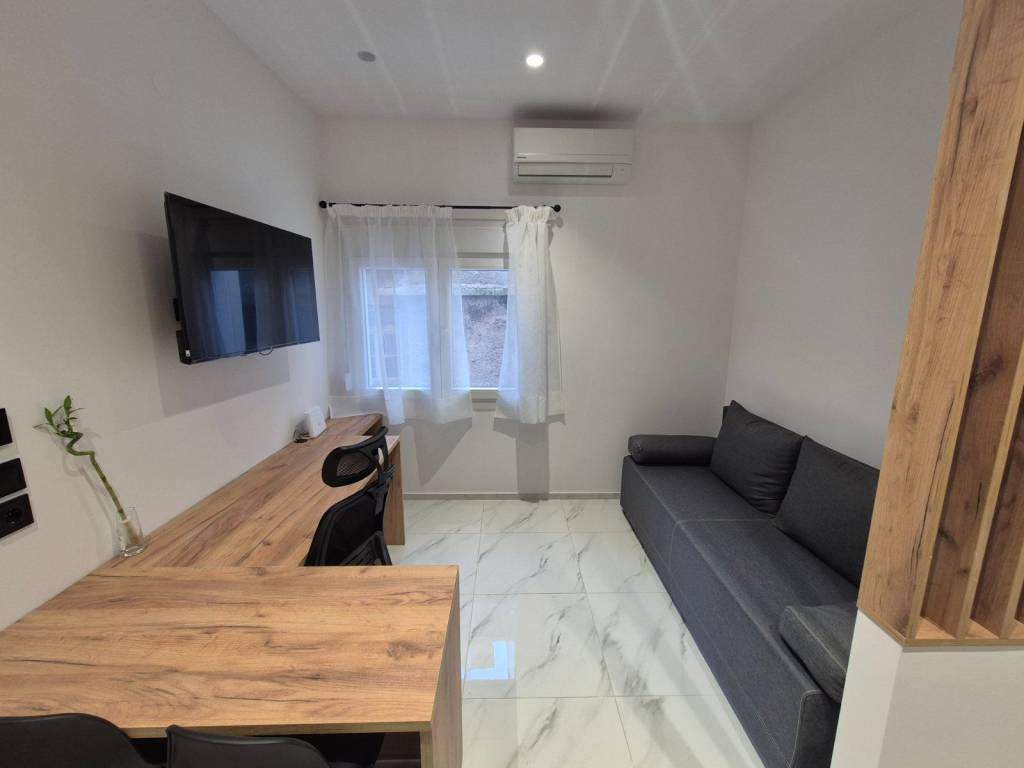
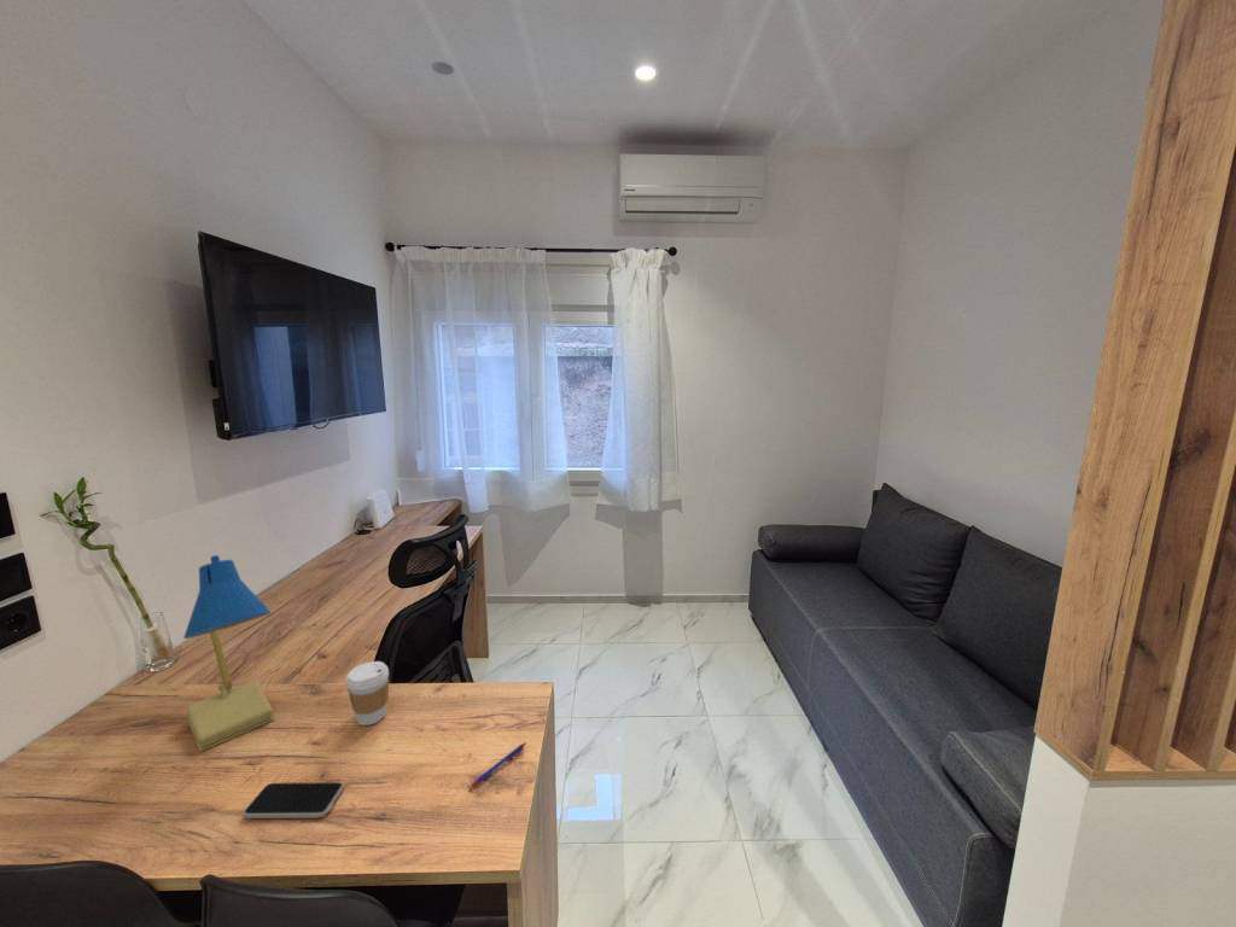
+ pen [468,741,527,789]
+ smartphone [243,781,345,820]
+ desk lamp [182,554,275,753]
+ coffee cup [345,660,390,727]
